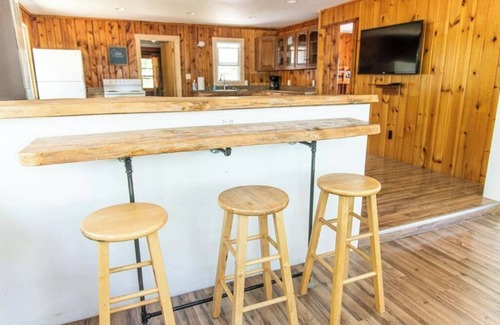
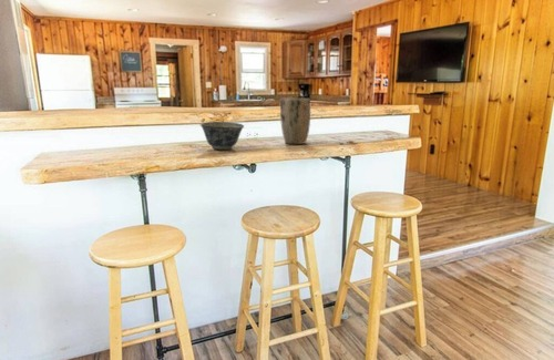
+ plant pot [279,97,311,145]
+ bowl [198,121,245,151]
